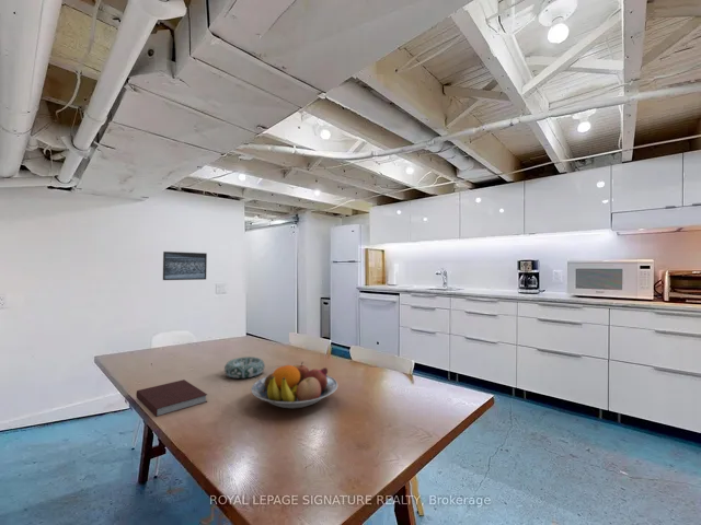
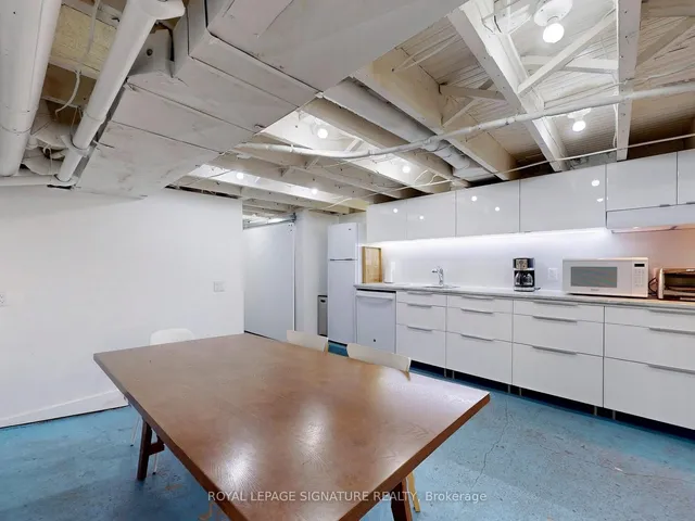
- decorative bowl [223,355,266,380]
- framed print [162,250,208,281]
- fruit bowl [250,361,338,409]
- notebook [135,378,208,418]
